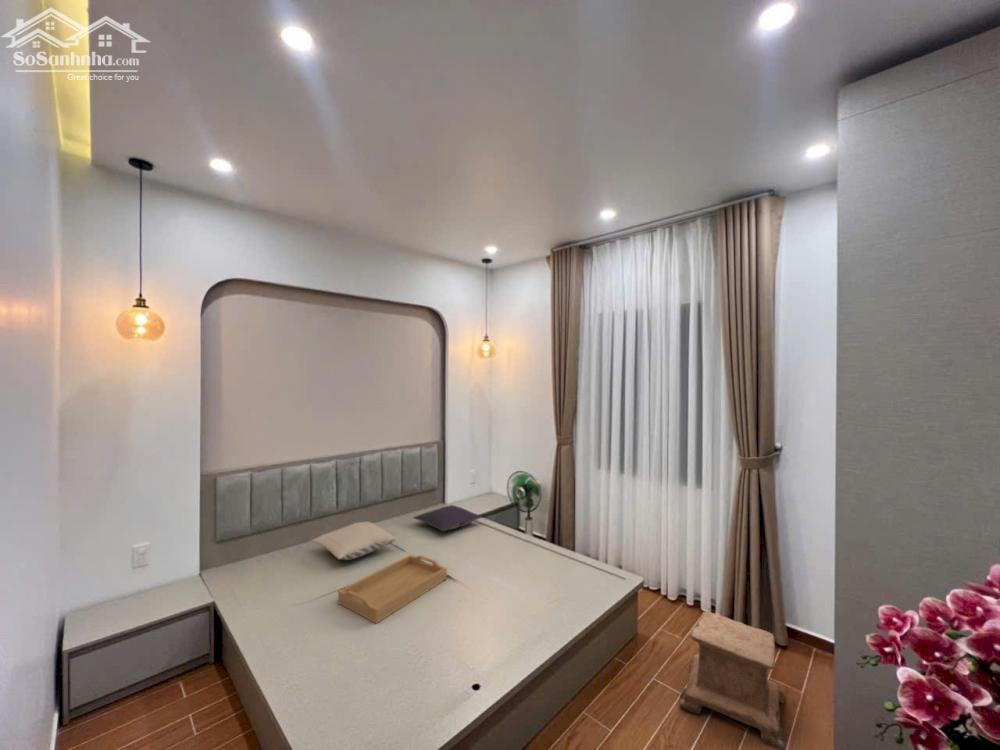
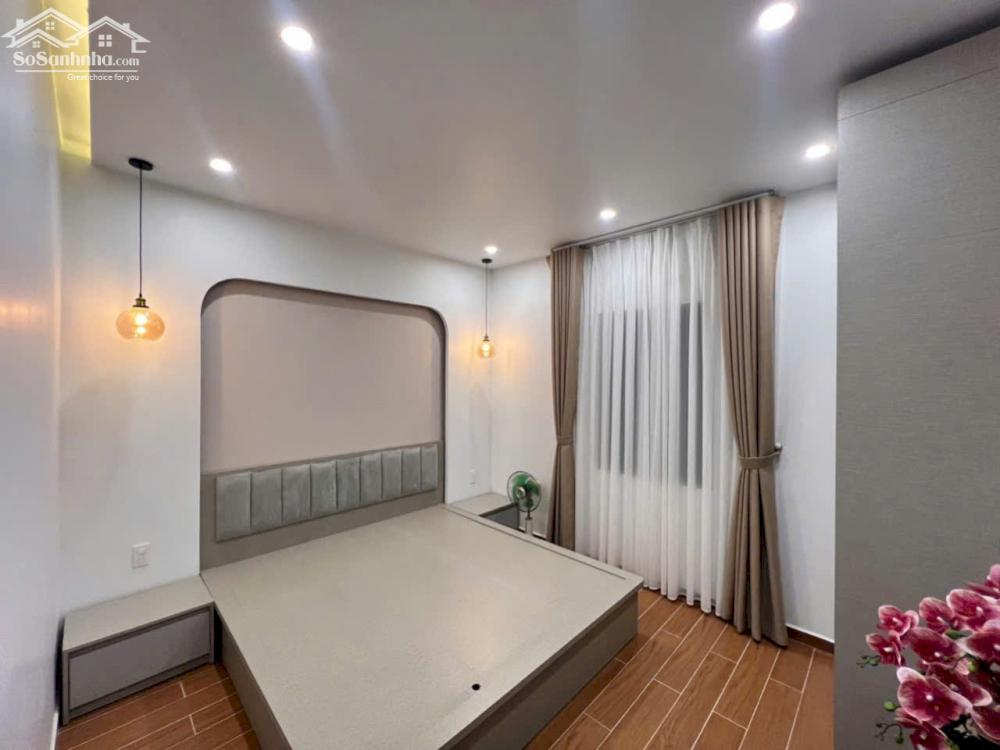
- stool [678,610,787,750]
- serving tray [337,554,448,625]
- pillow [311,521,397,561]
- pillow [413,504,485,532]
